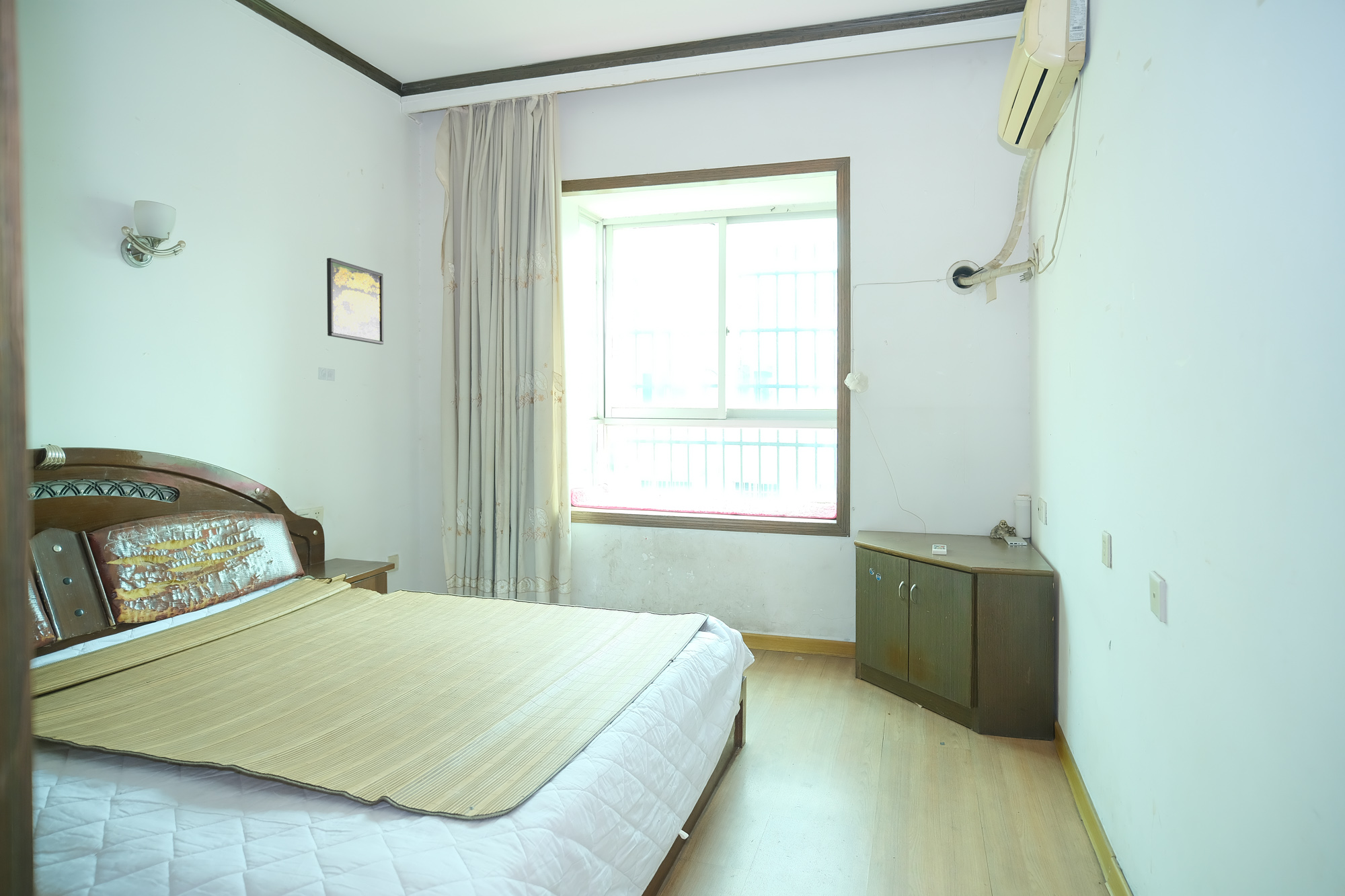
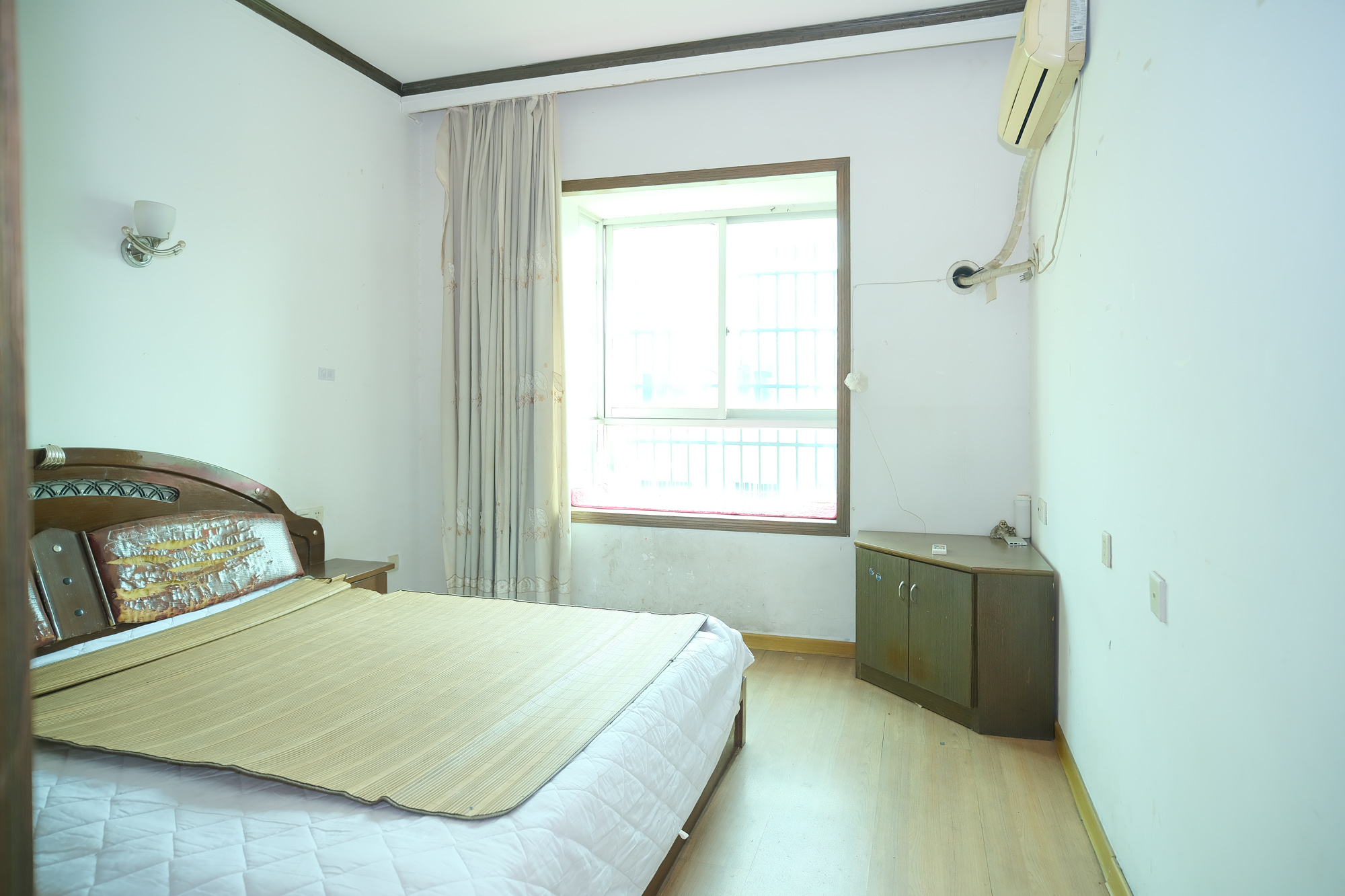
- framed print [326,257,384,345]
